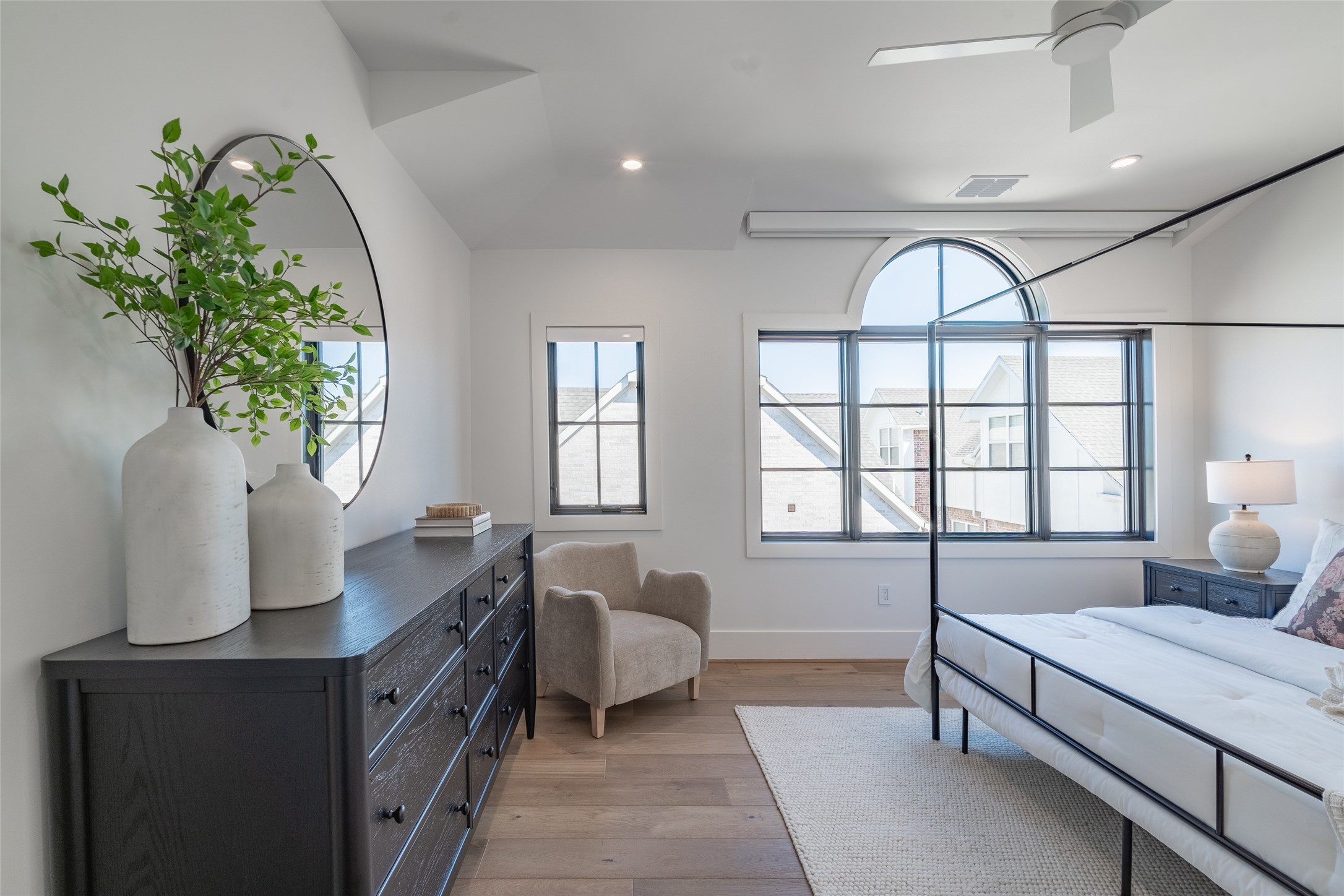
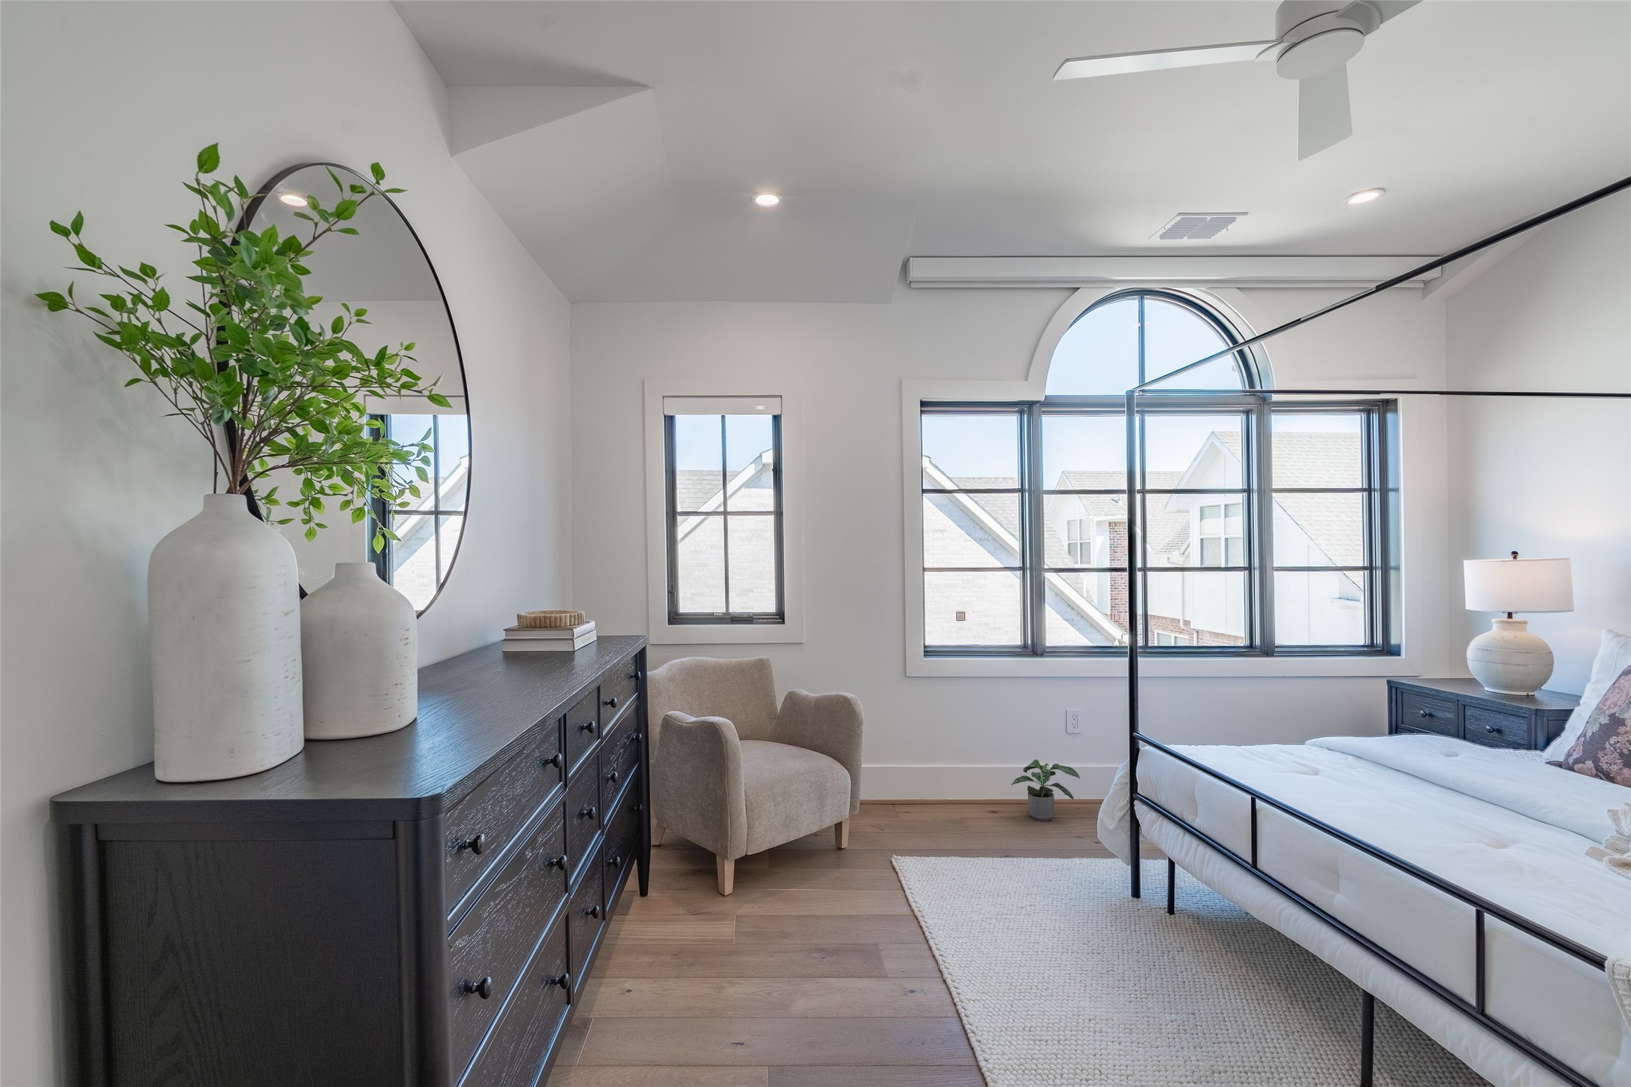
+ potted plant [1011,758,1080,821]
